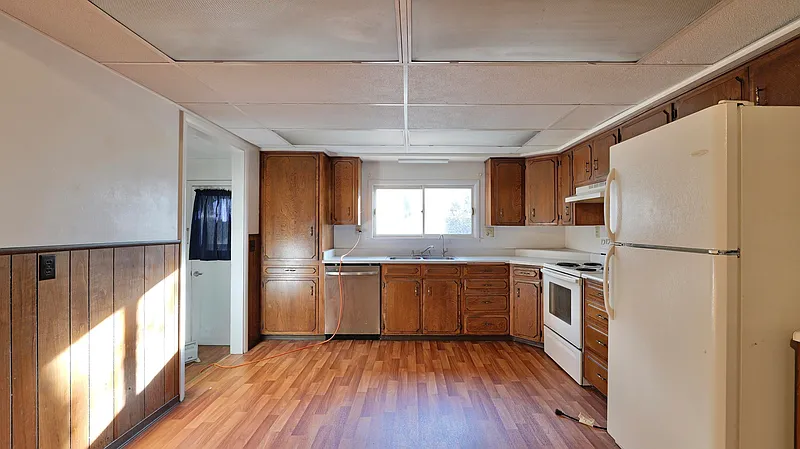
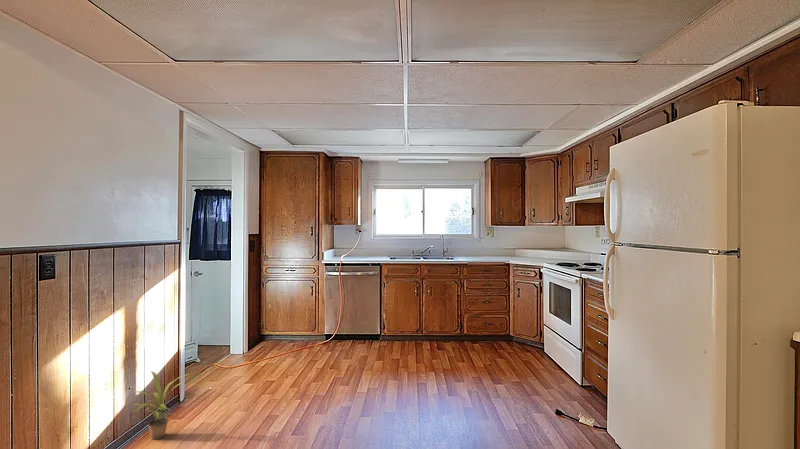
+ potted plant [132,370,190,440]
